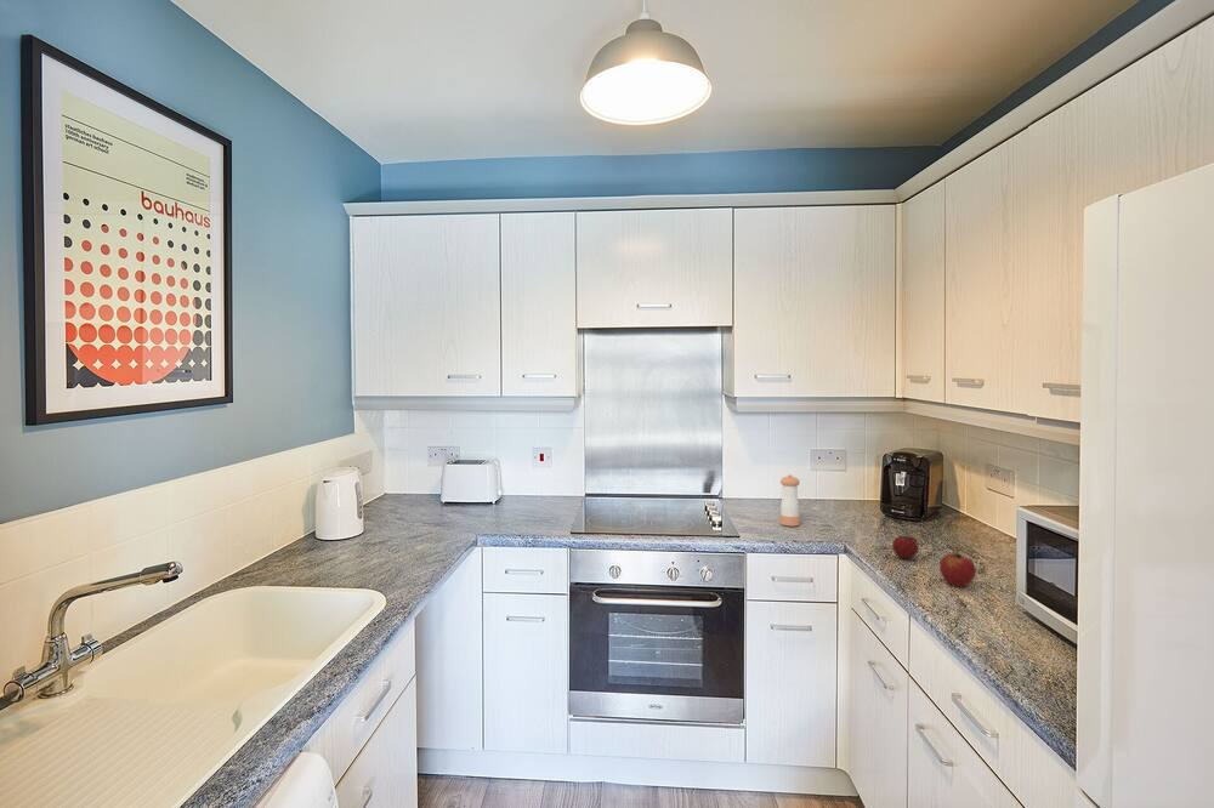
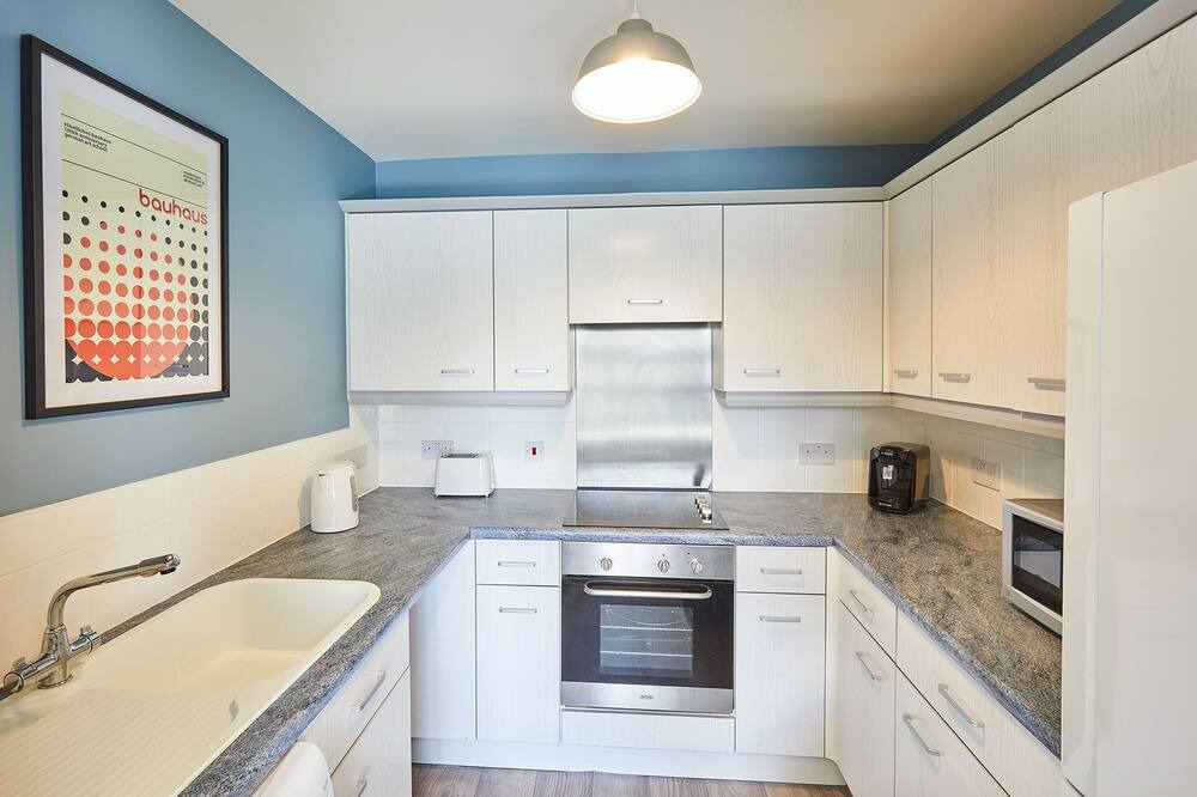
- apple [938,548,977,588]
- fruit [891,524,920,559]
- pepper shaker [778,473,801,528]
